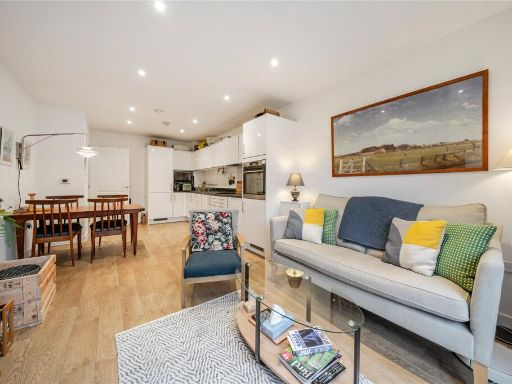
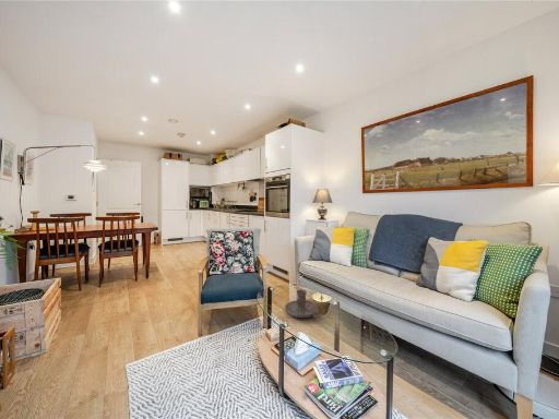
+ candle holder [284,288,320,319]
